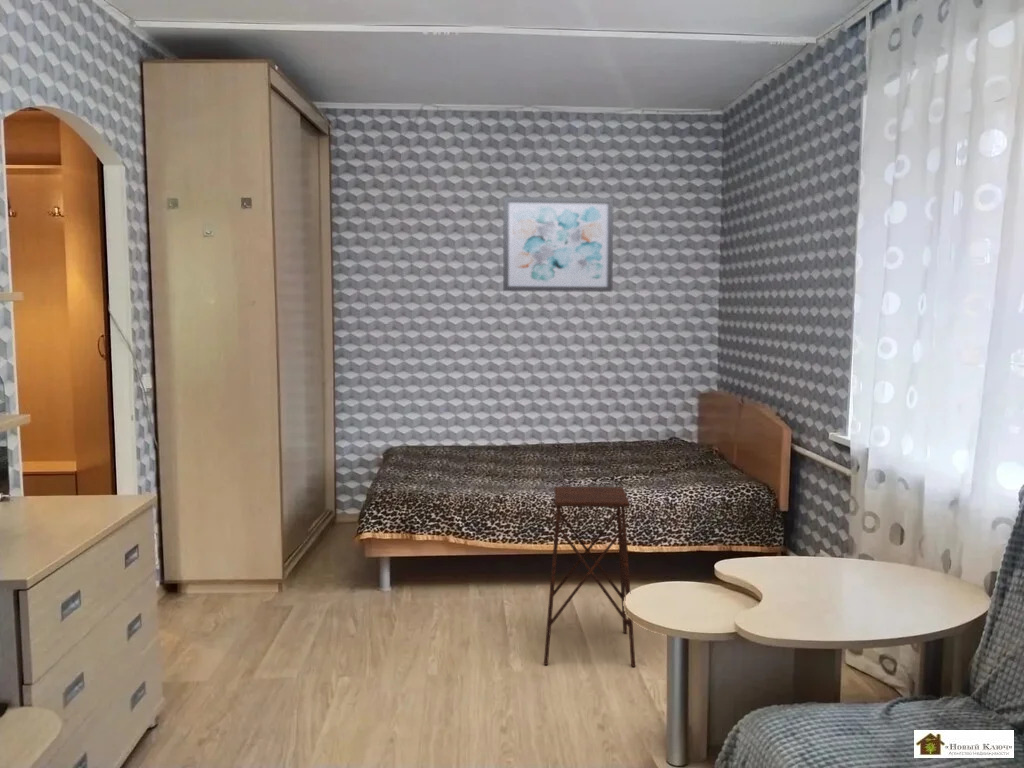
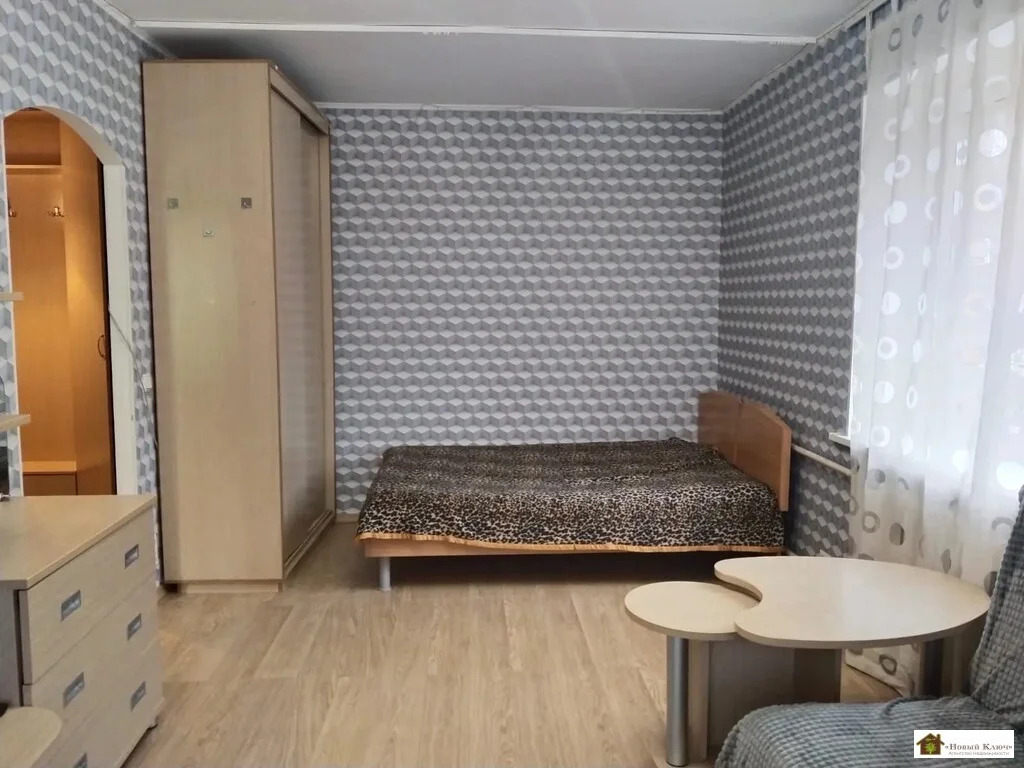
- wall art [502,196,614,293]
- side table [543,486,636,668]
